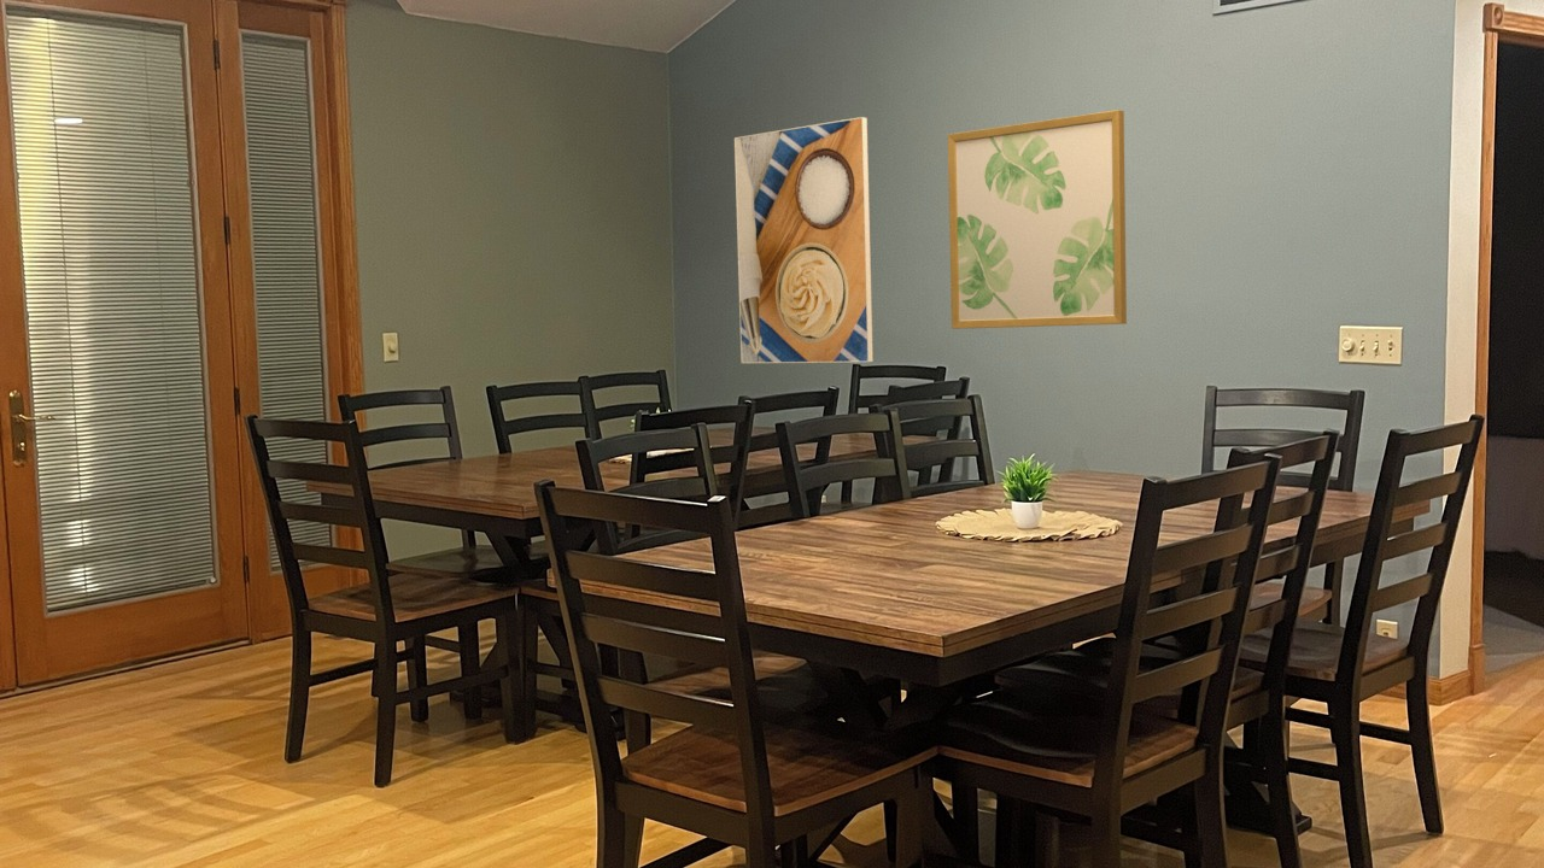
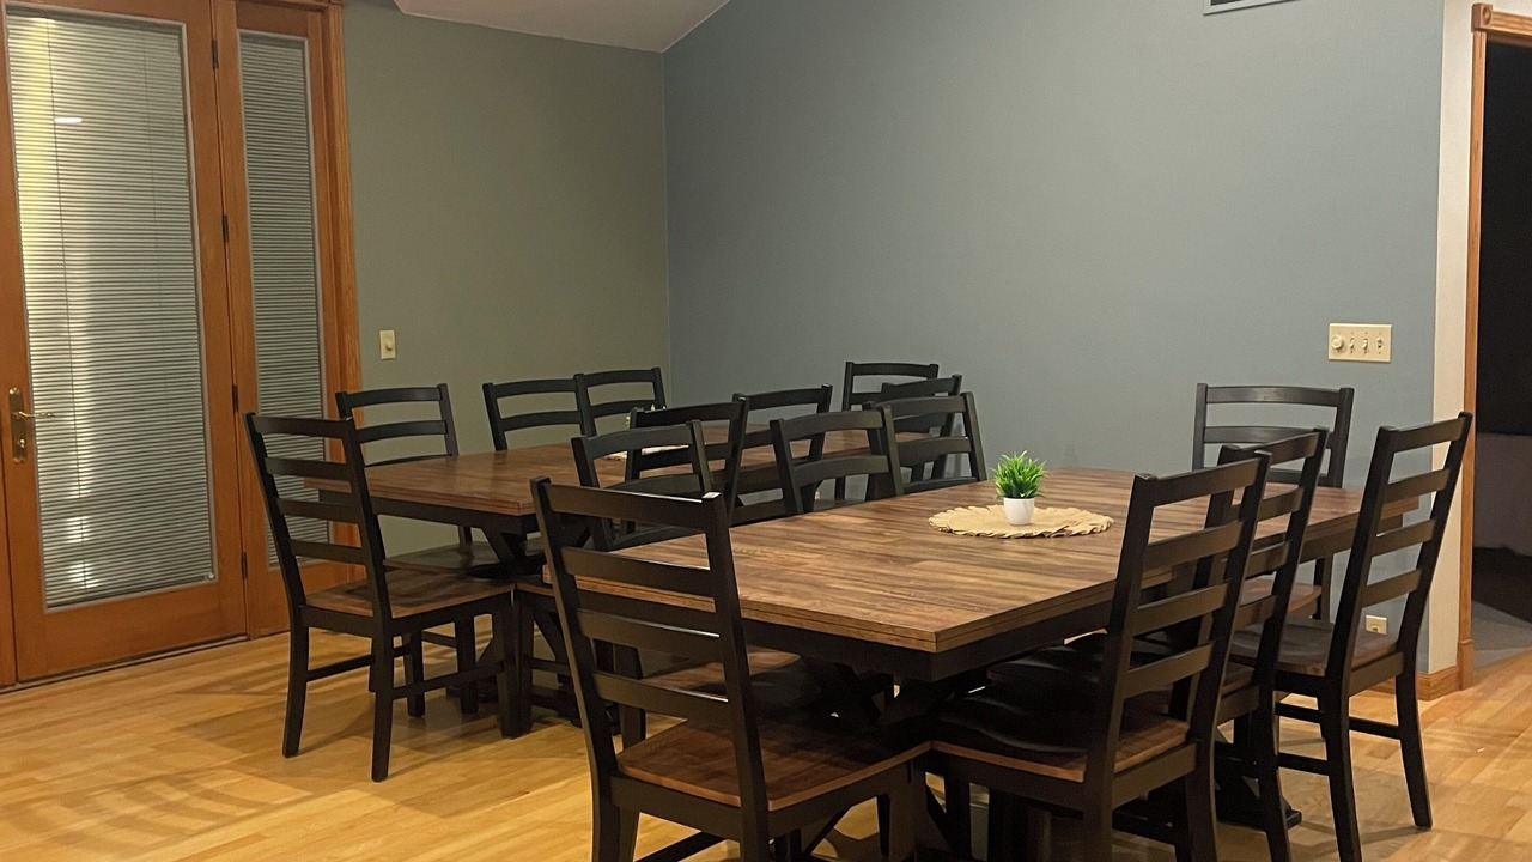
- wall art [947,108,1128,330]
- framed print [733,116,875,364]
